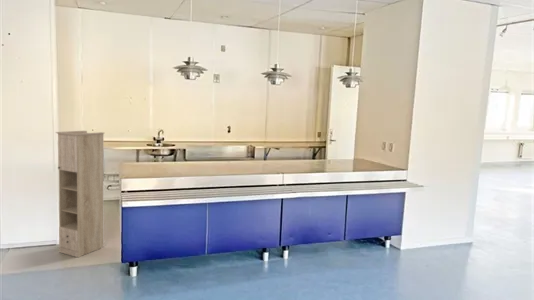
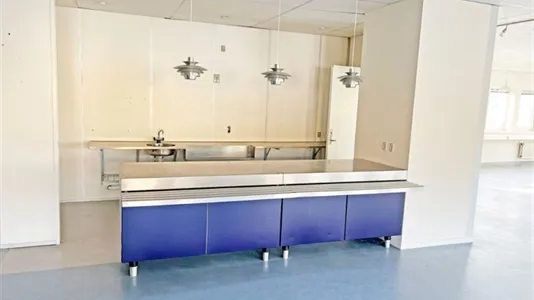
- storage cabinet [55,130,105,258]
